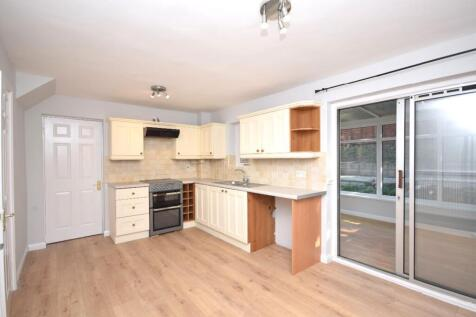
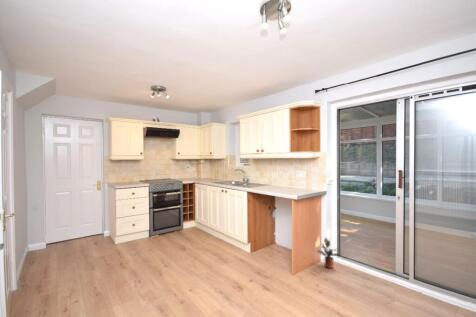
+ potted plant [316,236,341,269]
